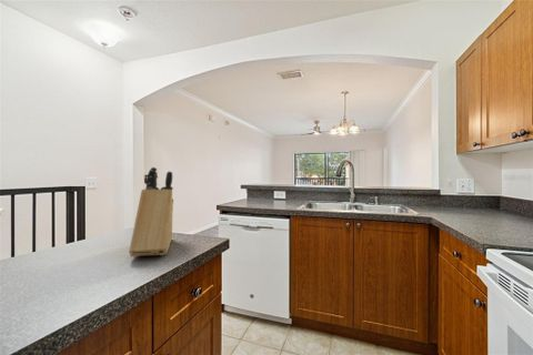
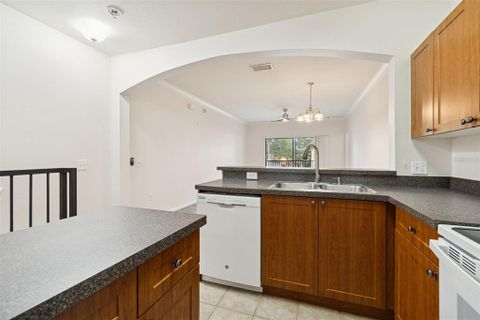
- knife block [128,166,174,257]
